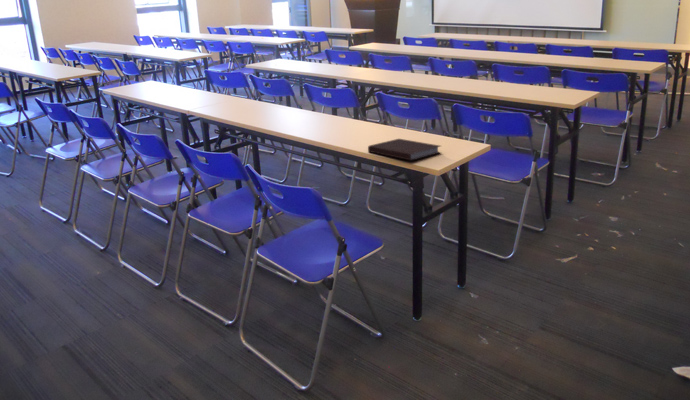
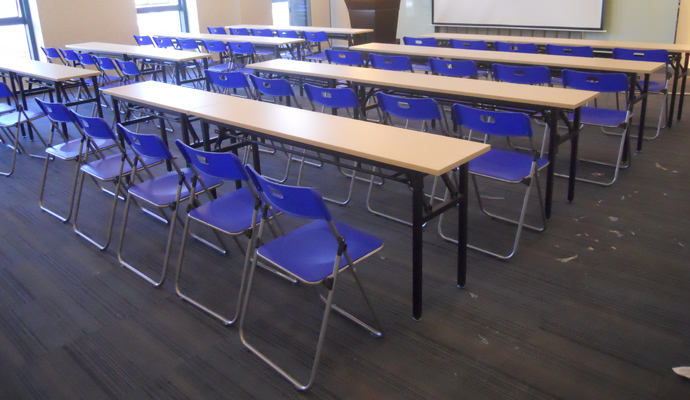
- notebook [367,138,443,162]
